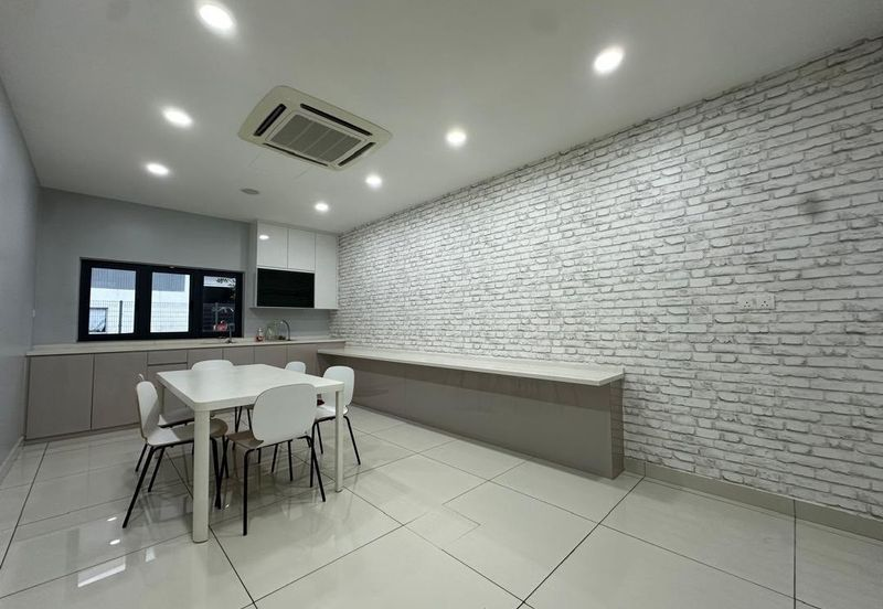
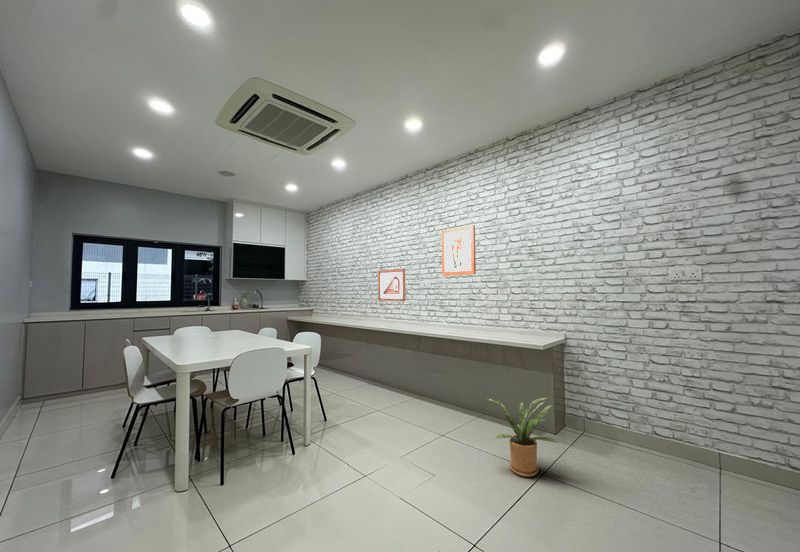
+ house plant [487,397,561,478]
+ picture frame [377,268,406,302]
+ wall art [440,224,477,277]
